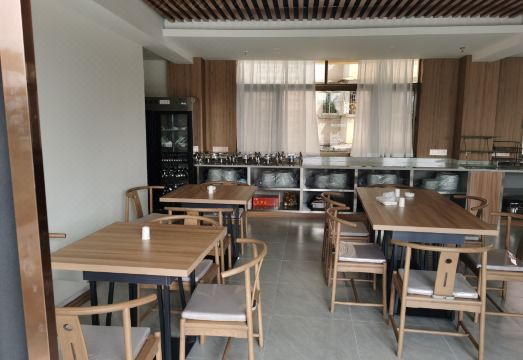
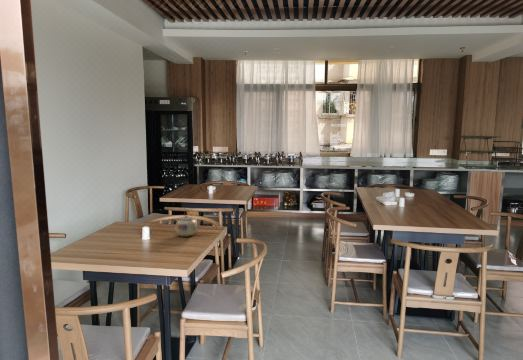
+ teapot [171,214,204,238]
